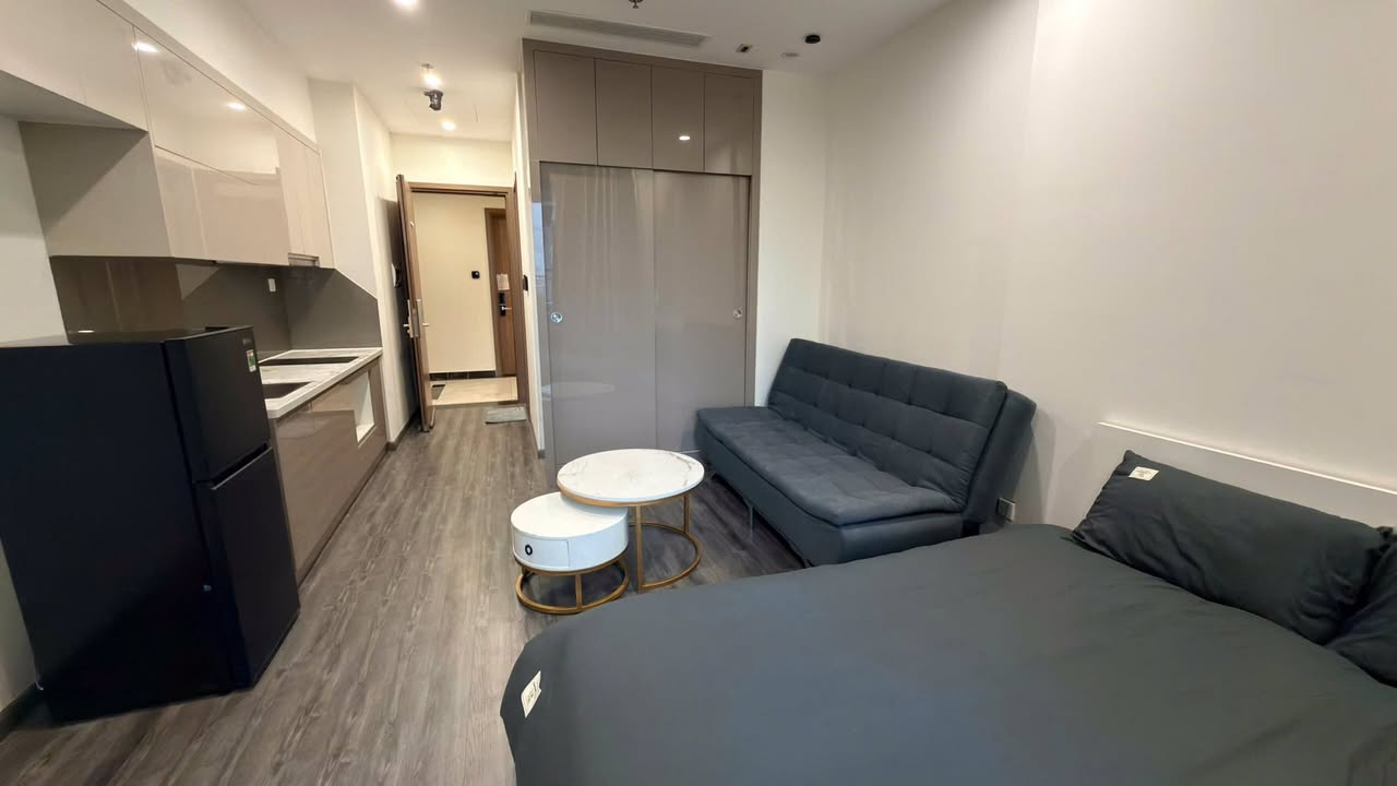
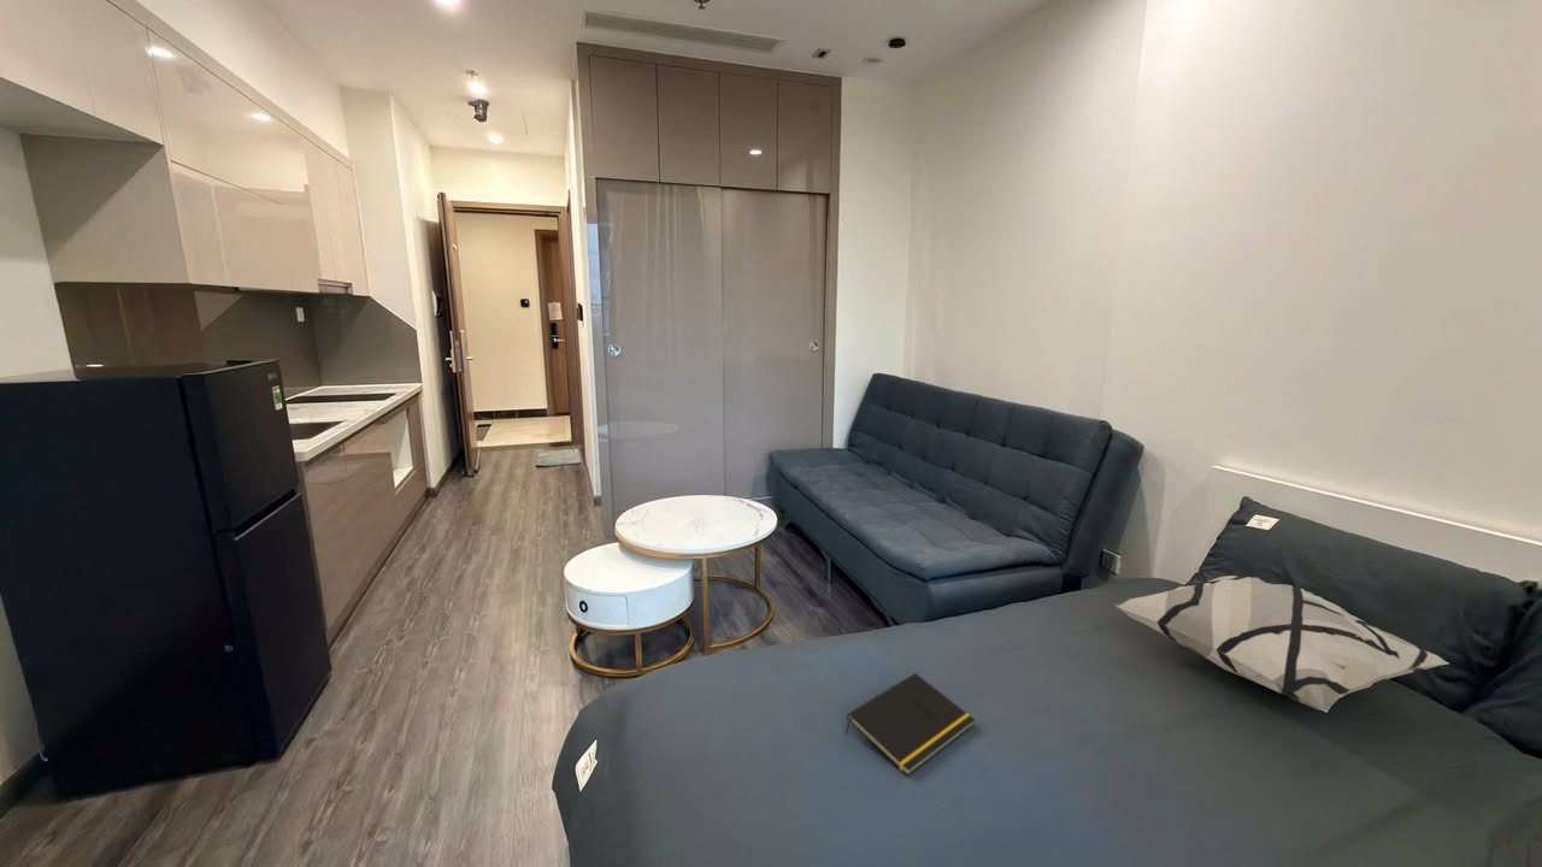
+ decorative pillow [1113,574,1450,713]
+ notepad [844,672,976,777]
